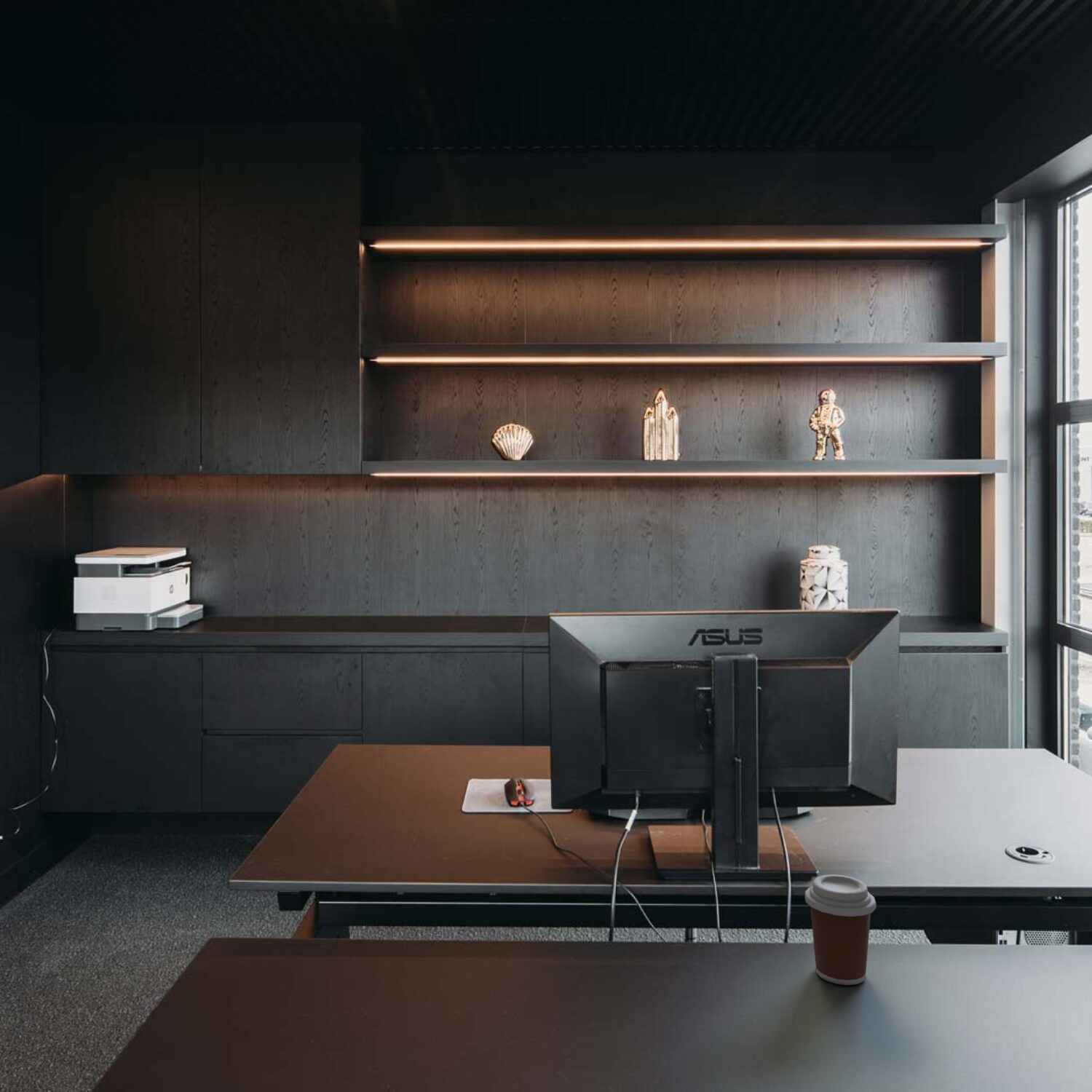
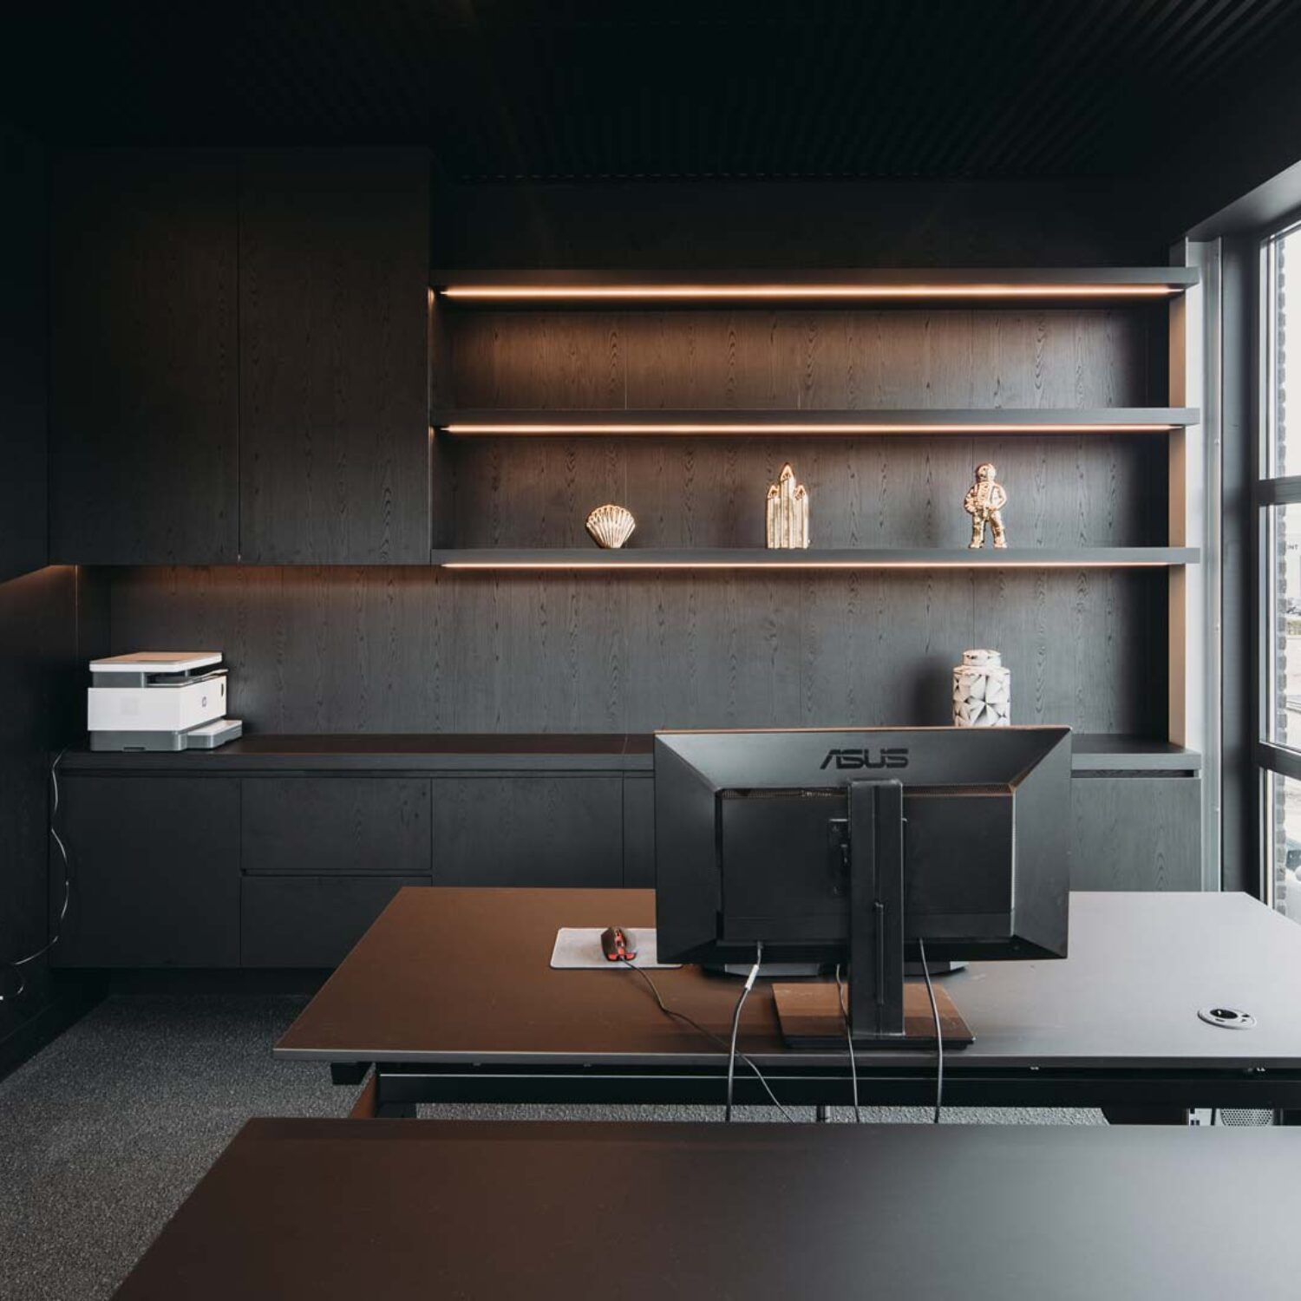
- coffee cup [804,874,877,986]
